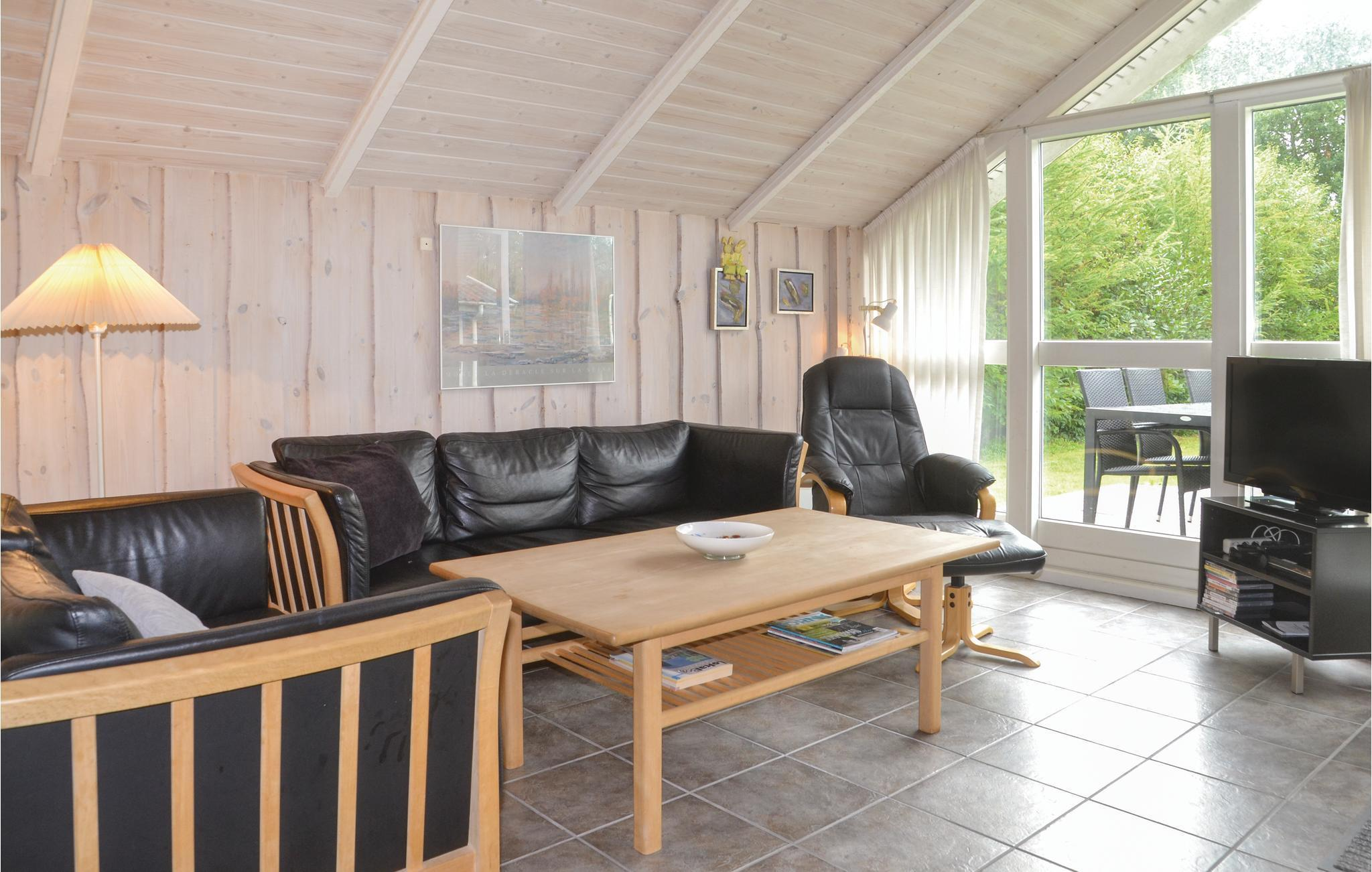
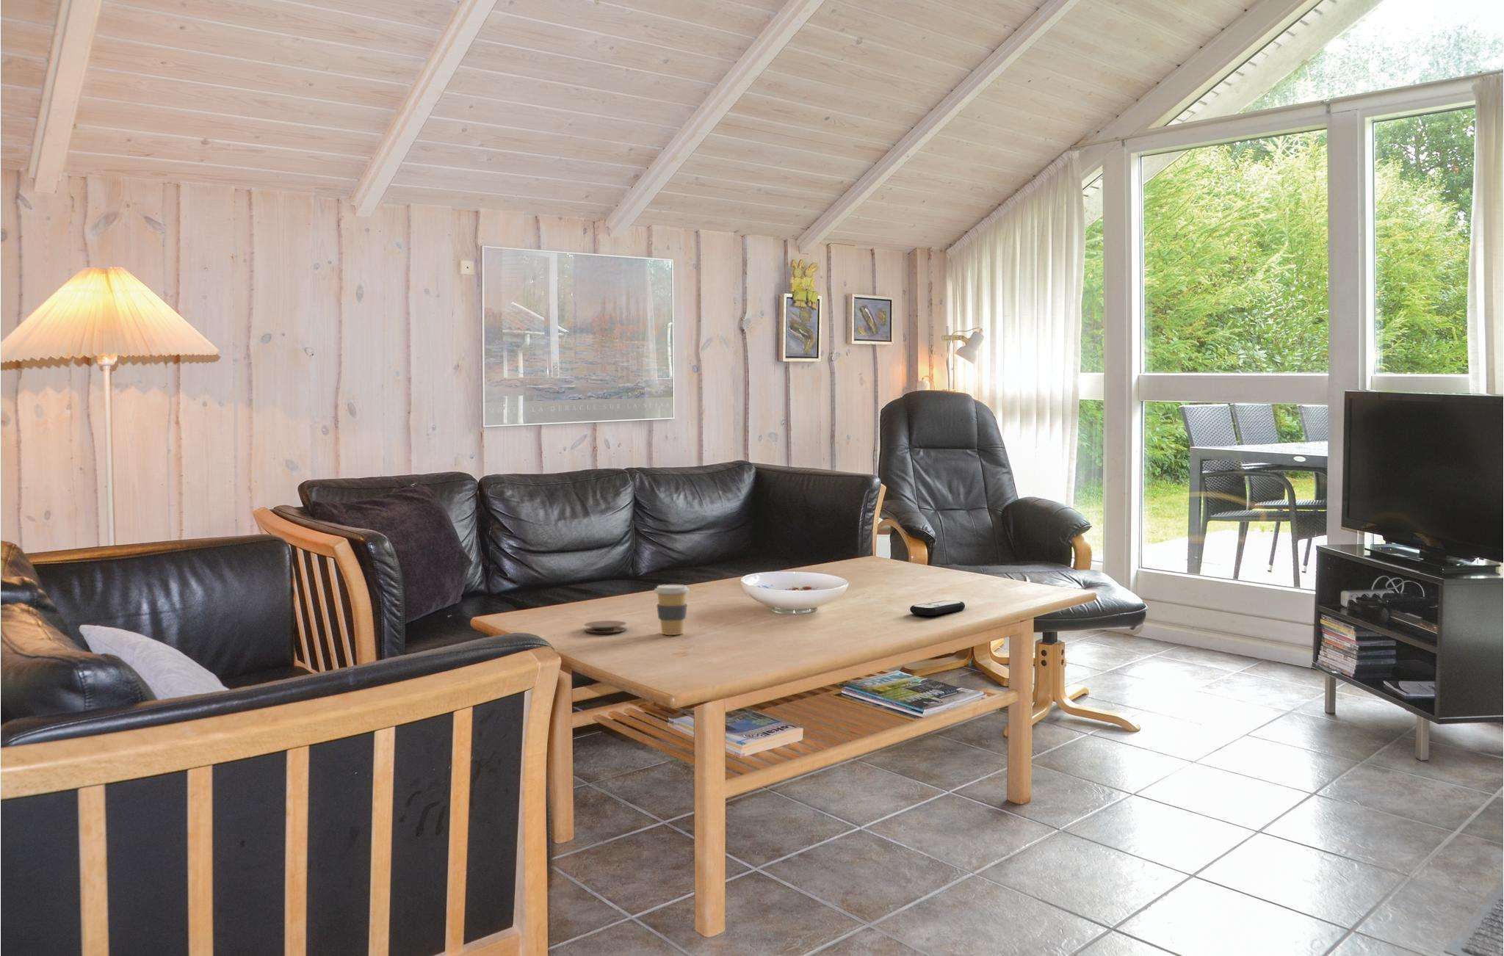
+ coaster [583,619,627,634]
+ coffee cup [653,583,691,636]
+ remote control [909,600,966,616]
